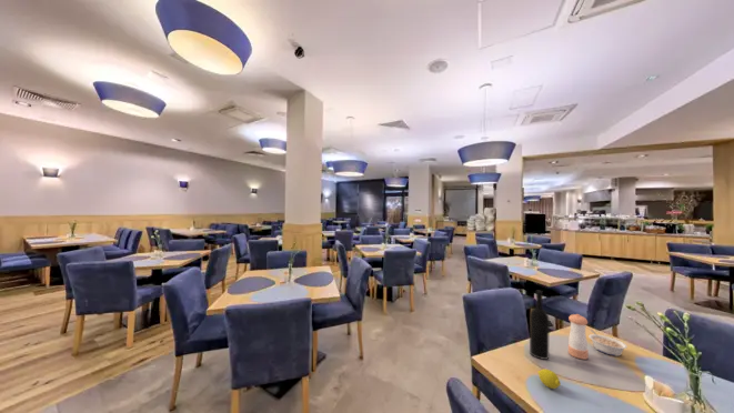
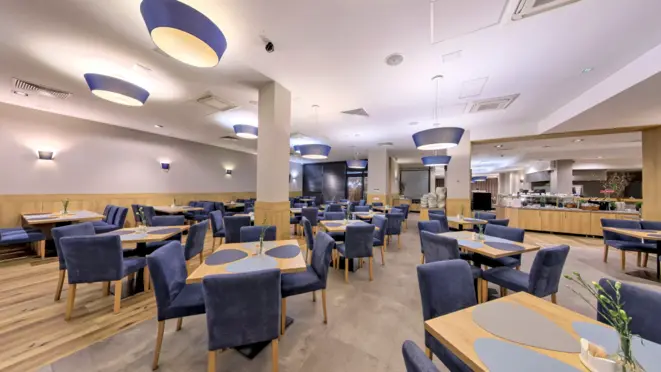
- pepper shaker [567,313,590,360]
- wine bottle [529,290,550,361]
- legume [587,329,629,357]
- lemon [536,367,562,390]
